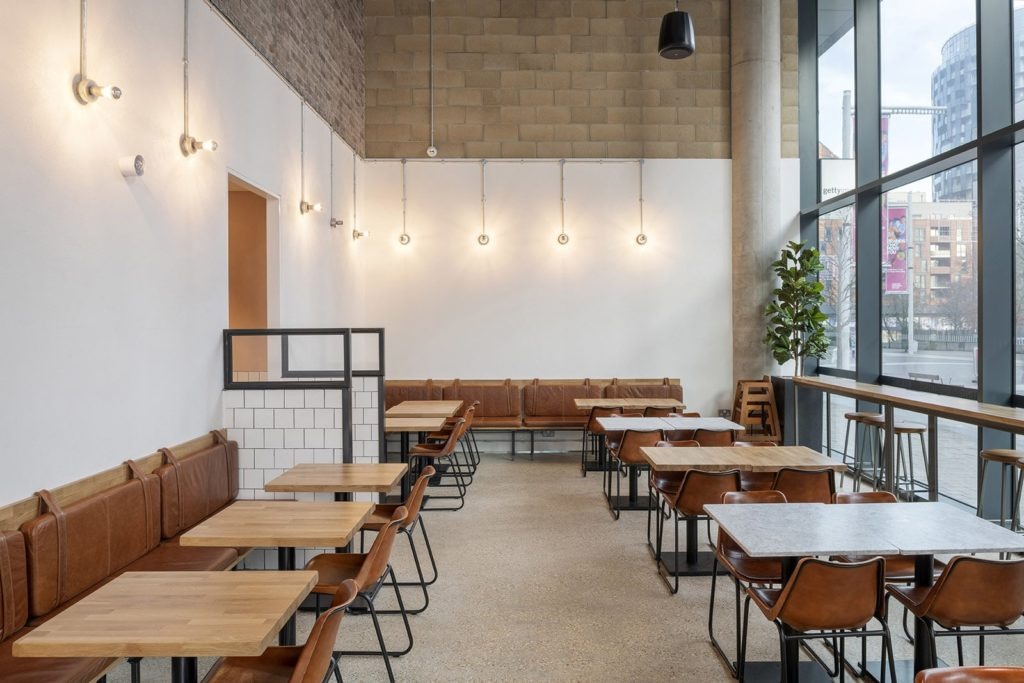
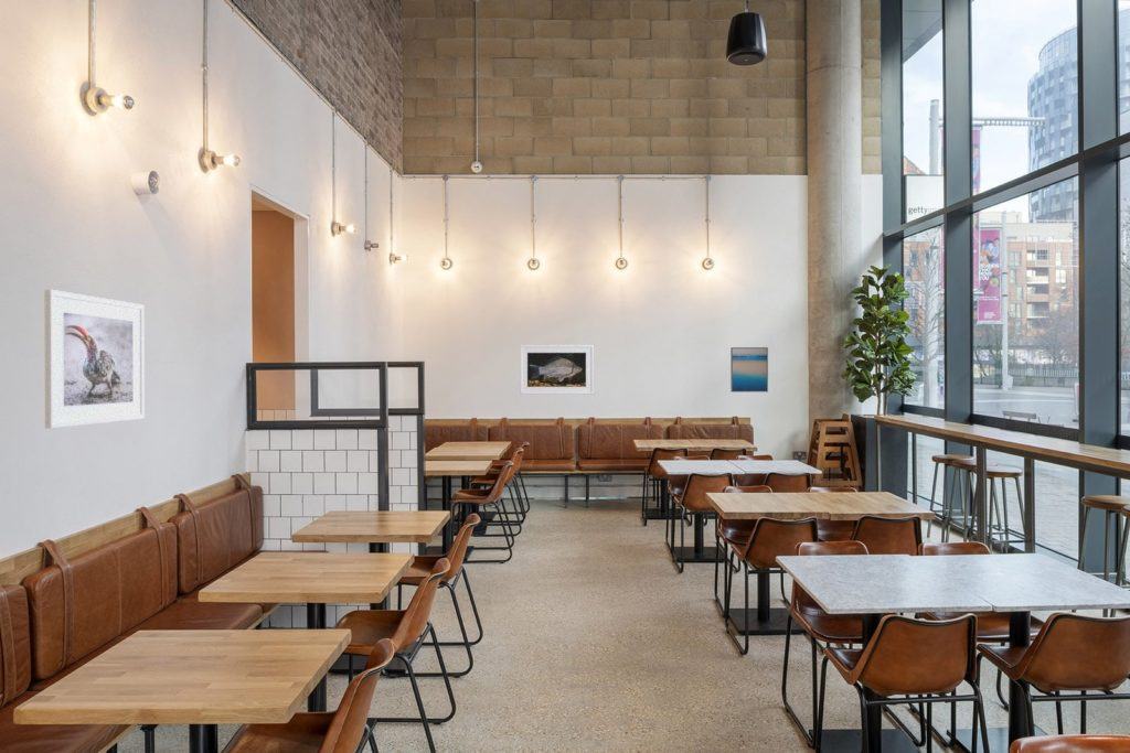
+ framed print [519,344,595,396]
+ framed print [44,289,146,430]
+ wall art [729,346,769,394]
